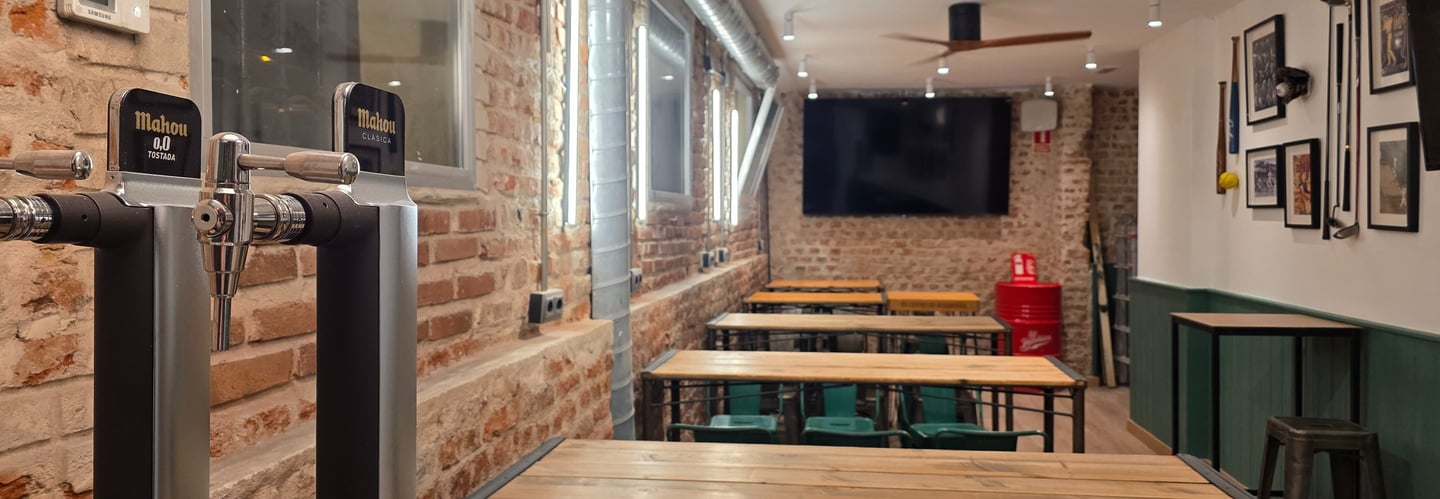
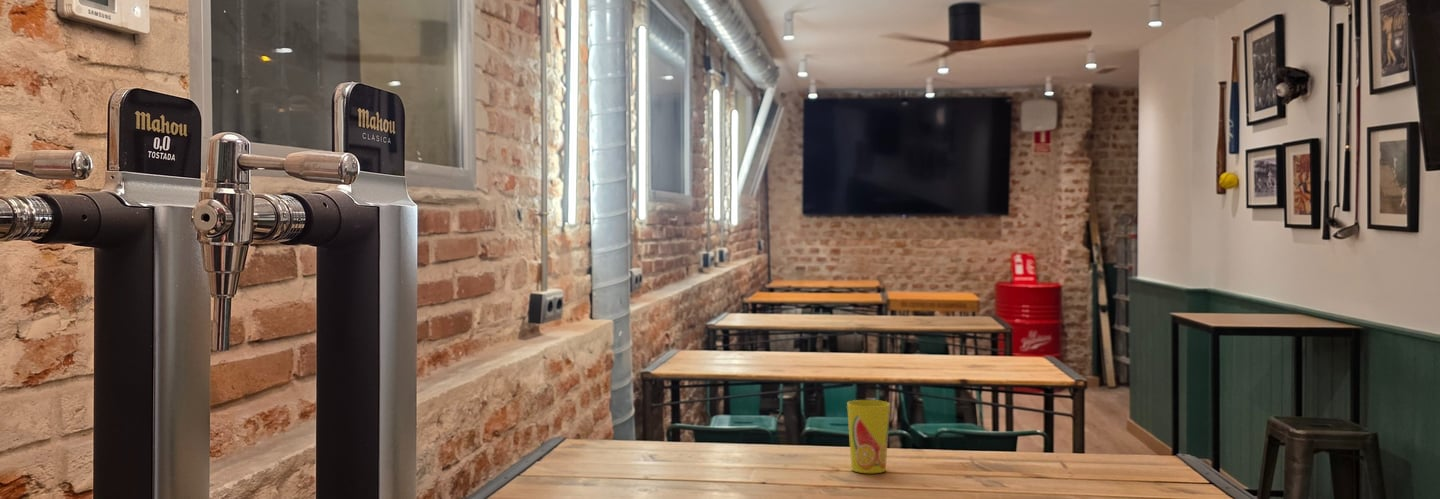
+ cup [846,399,891,474]
